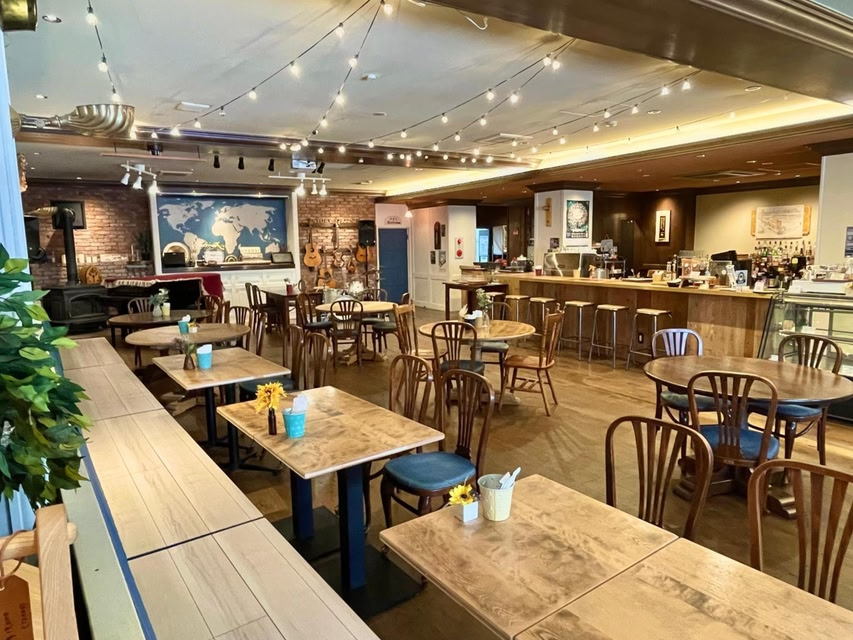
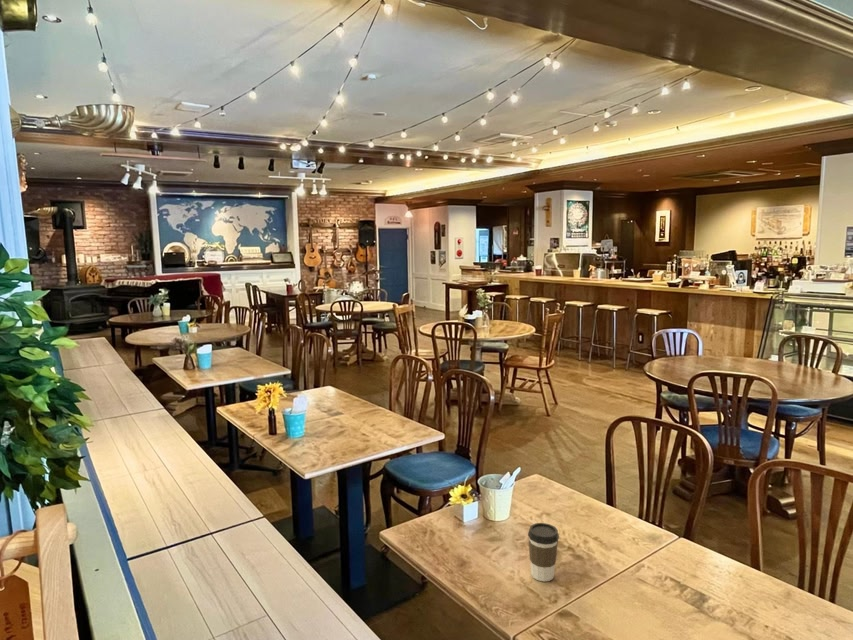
+ coffee cup [527,522,560,582]
